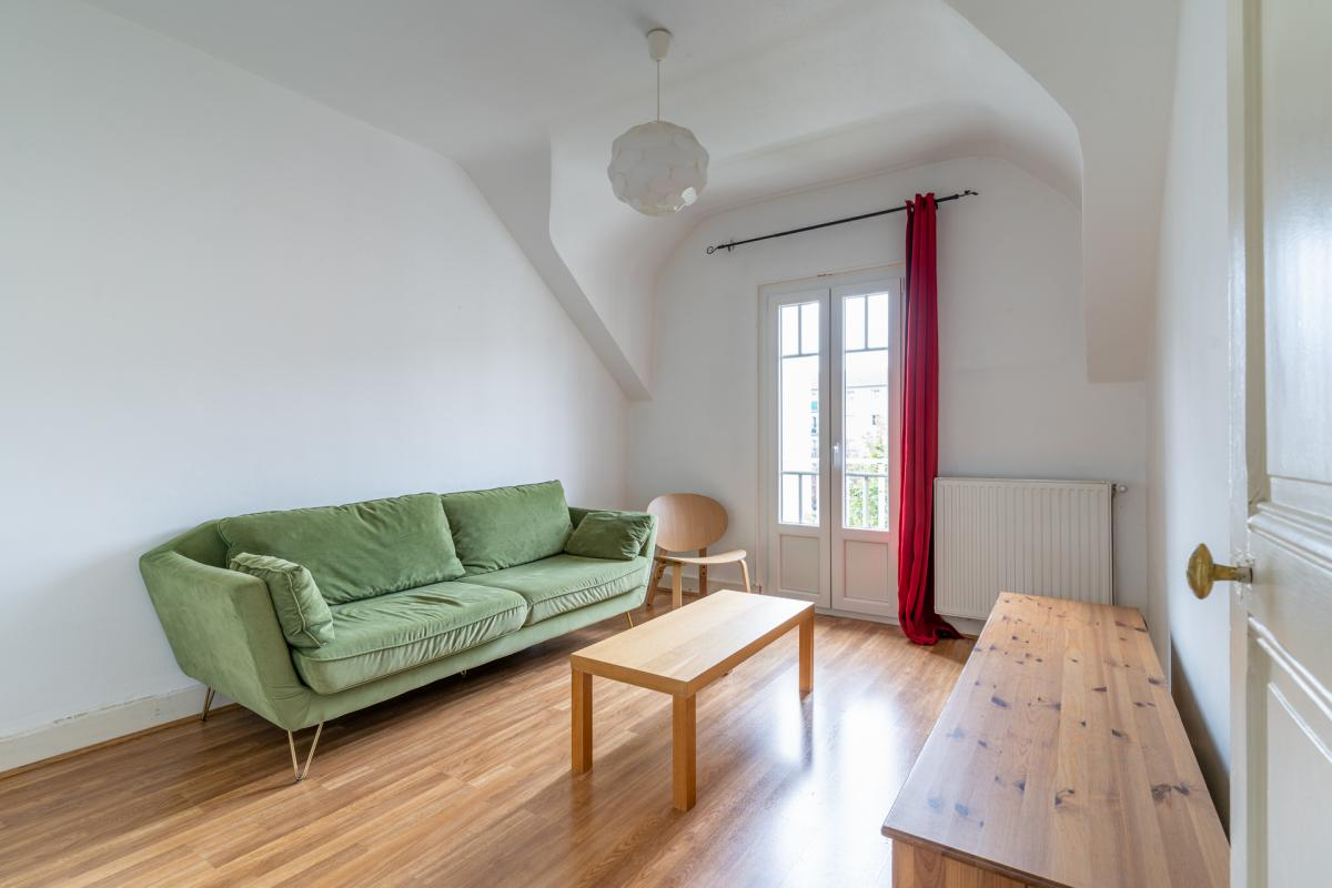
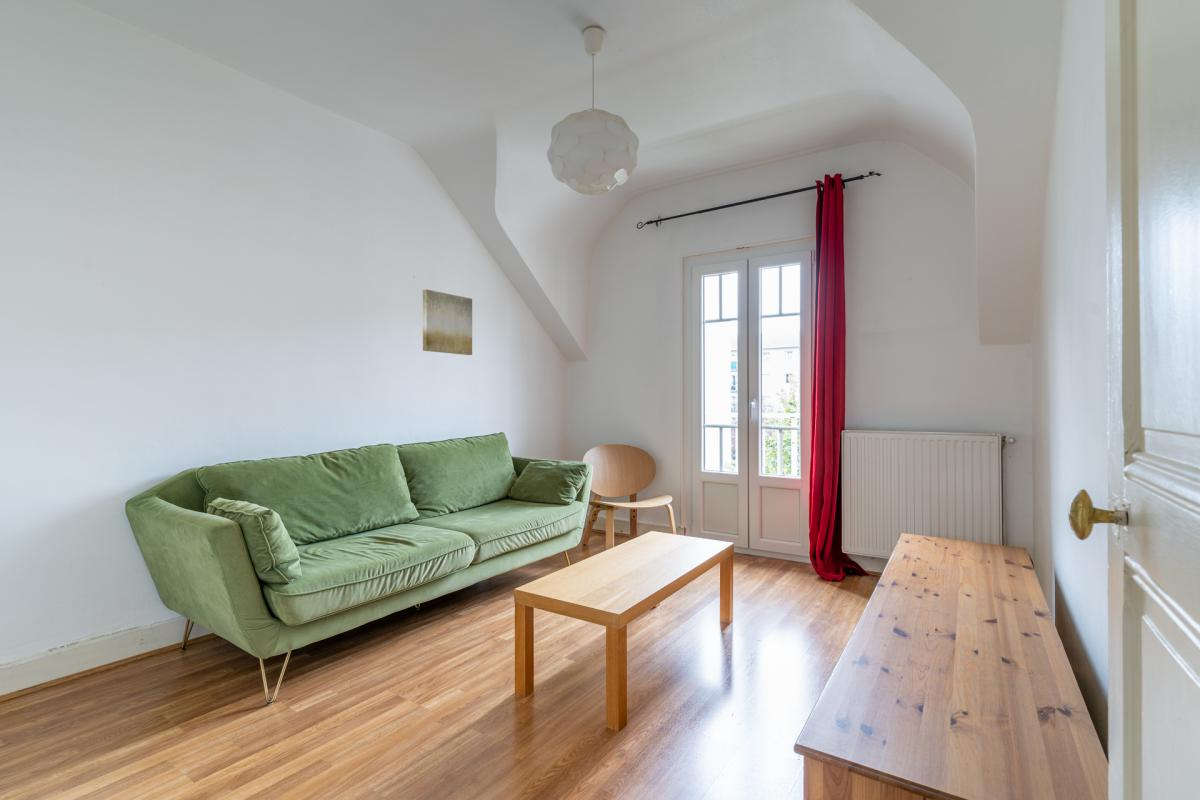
+ wall art [422,288,473,356]
